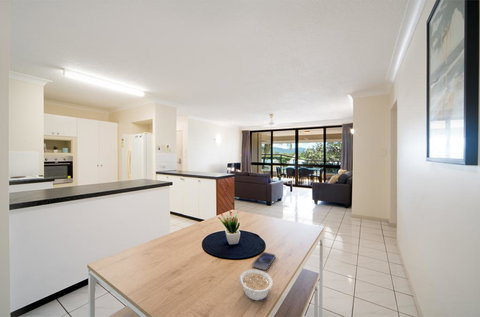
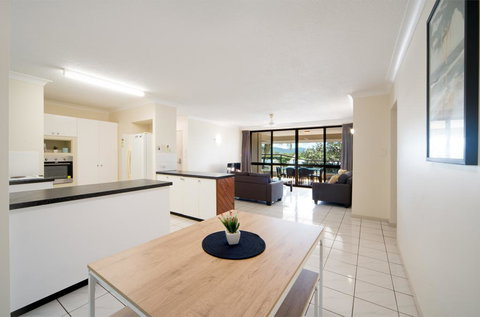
- smartphone [252,251,276,271]
- legume [239,268,274,301]
